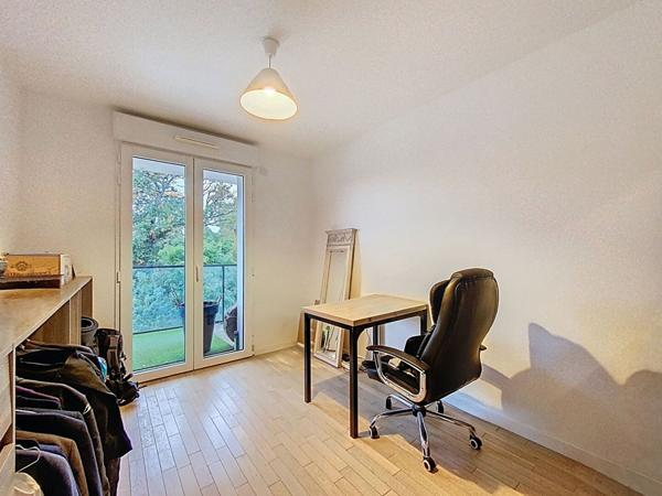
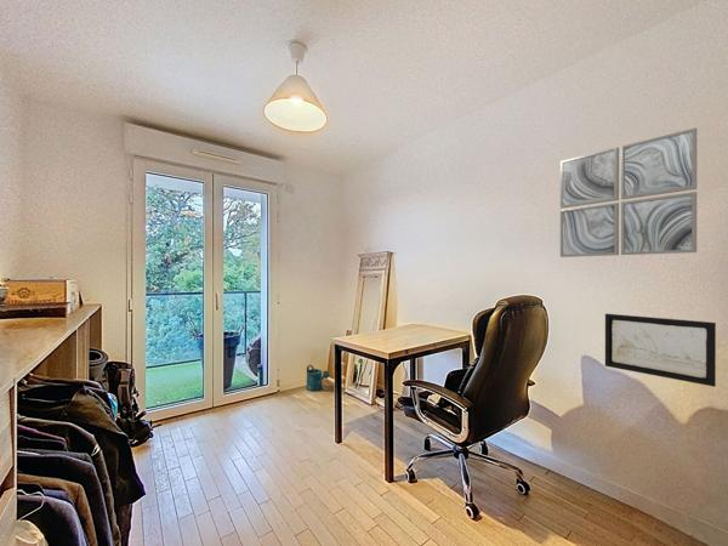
+ watering can [305,364,330,392]
+ wall art [559,126,698,258]
+ wall art [604,313,717,388]
